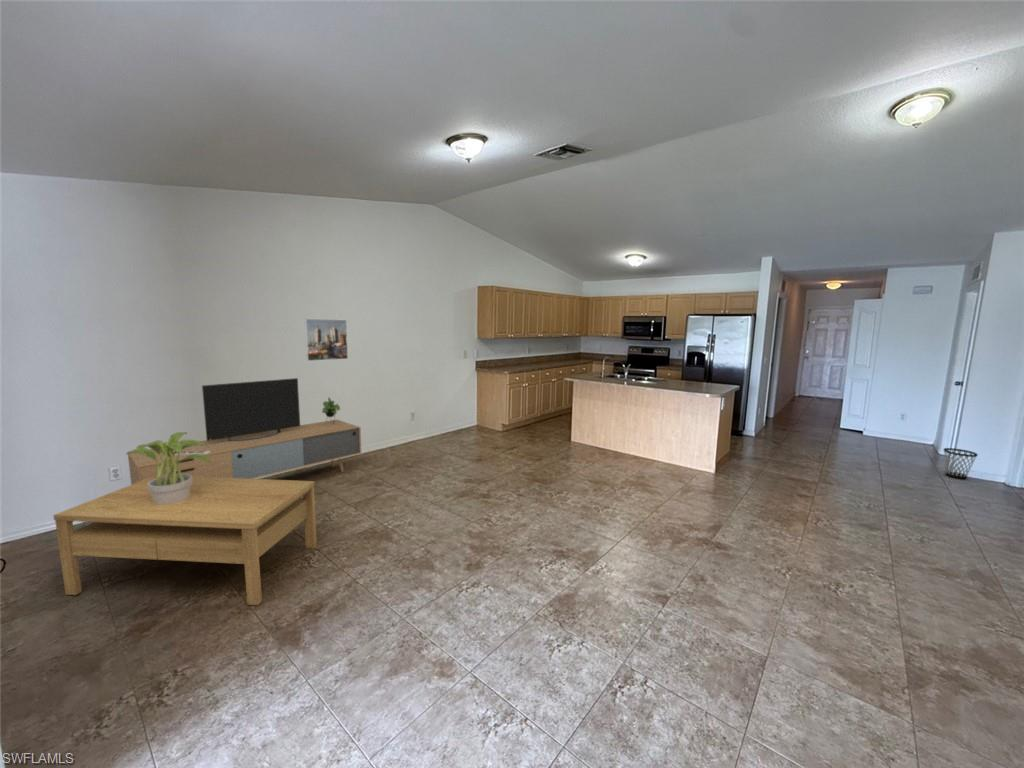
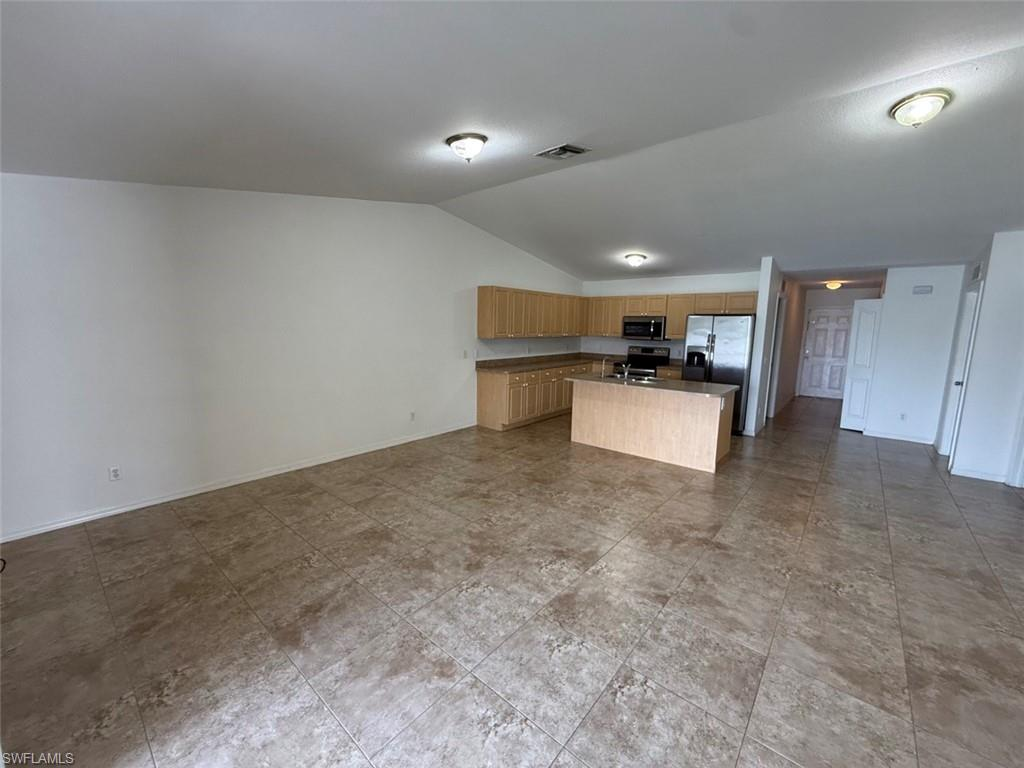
- potted plant [125,431,212,505]
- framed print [304,318,349,362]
- media console [127,377,362,485]
- coffee table [52,475,318,606]
- wastebasket [942,447,979,480]
